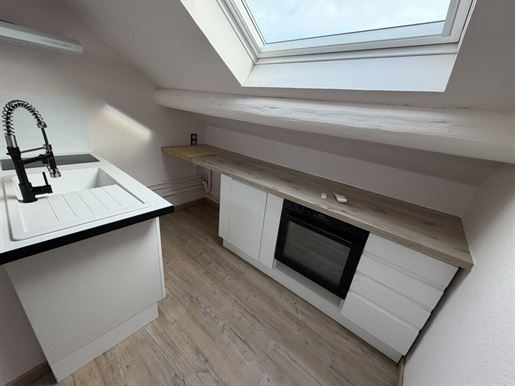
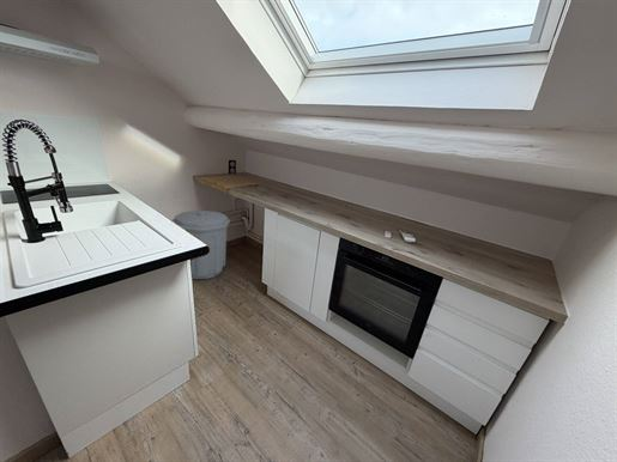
+ trash can [170,209,231,280]
